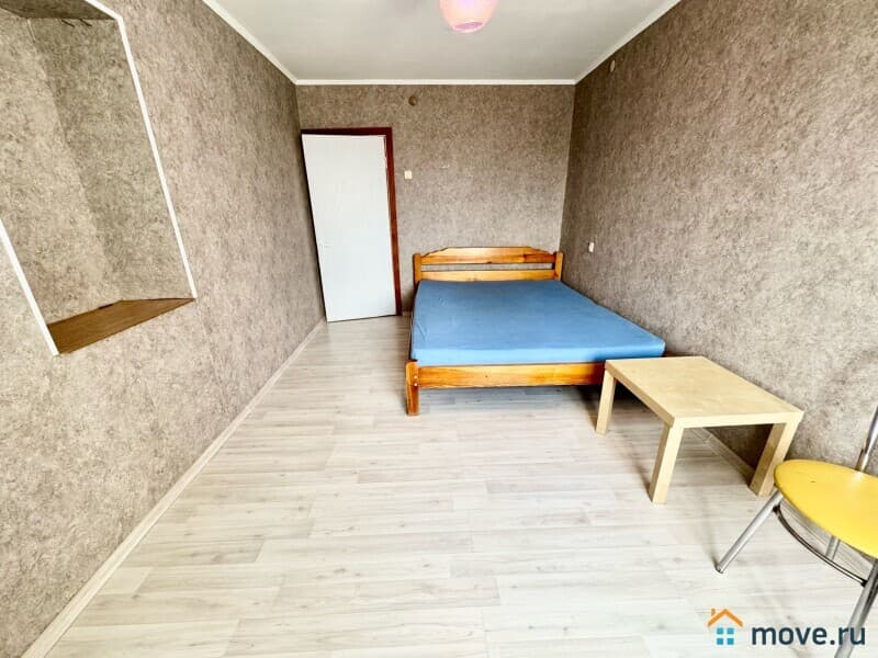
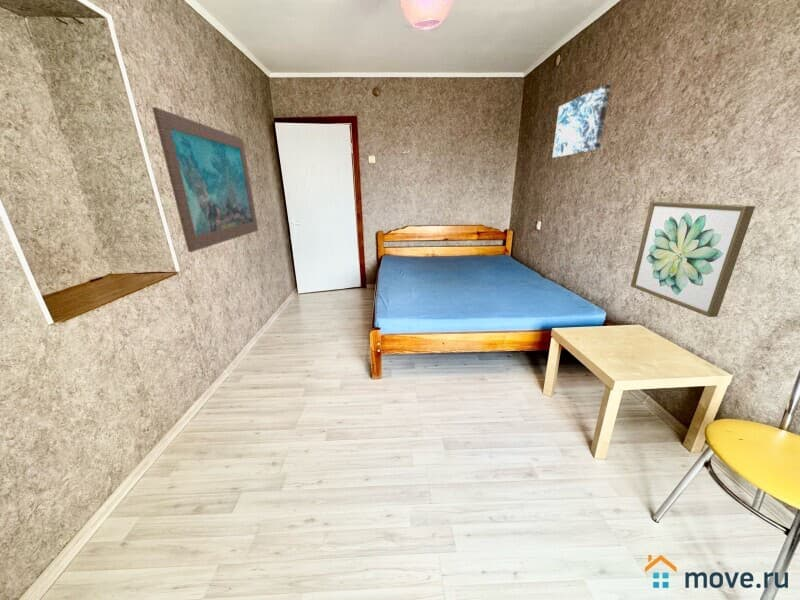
+ wall art [151,106,259,253]
+ wall art [551,84,612,159]
+ wall art [630,201,756,318]
